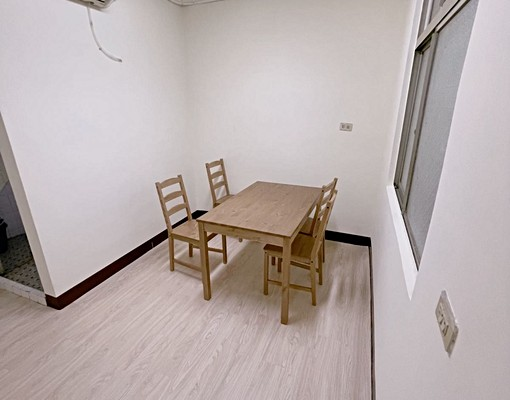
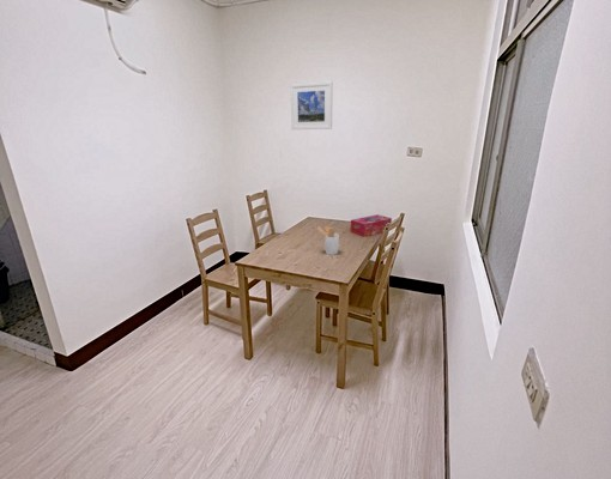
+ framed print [290,80,333,131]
+ utensil holder [316,225,340,256]
+ tissue box [350,213,393,238]
